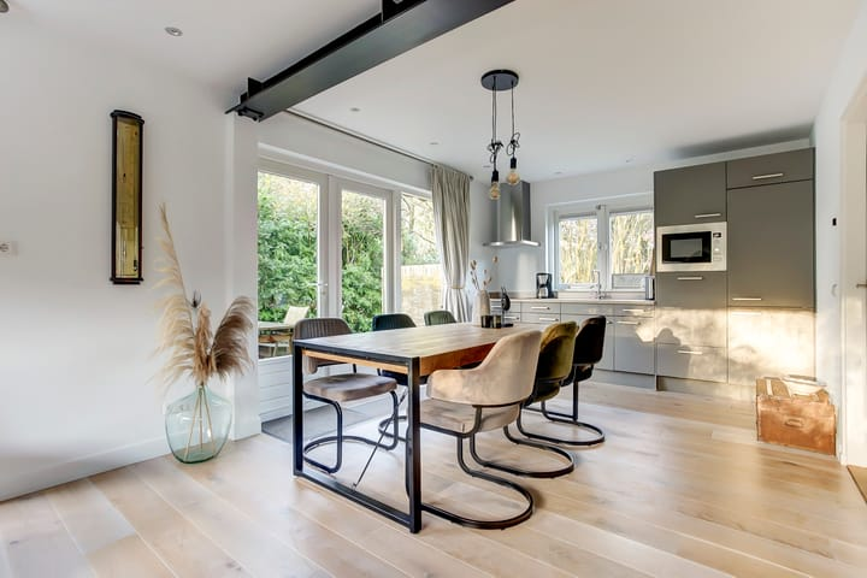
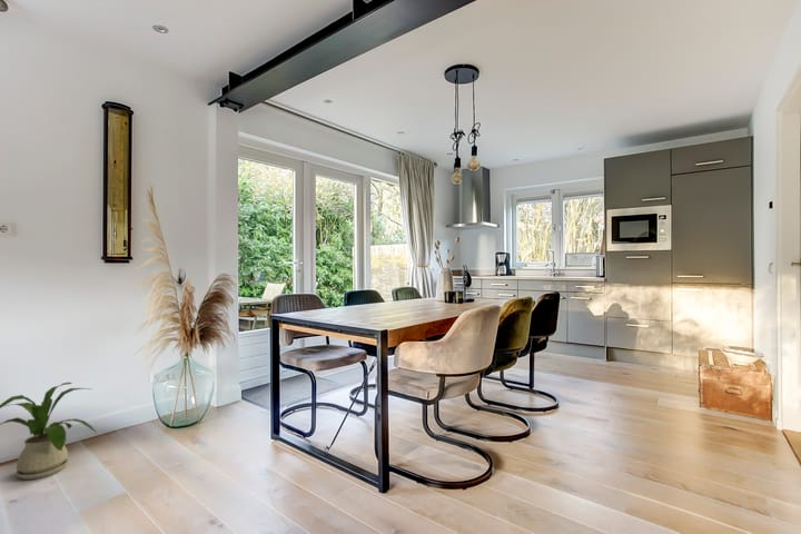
+ house plant [0,382,98,481]
